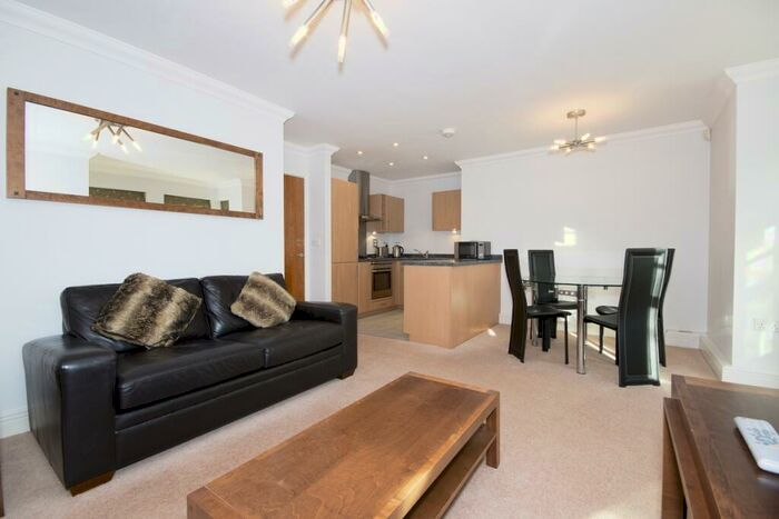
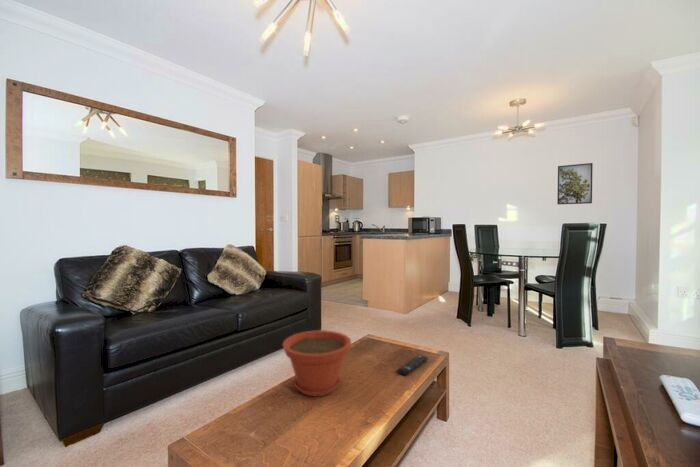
+ remote control [396,354,429,376]
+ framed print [556,162,594,205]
+ plant pot [282,329,352,397]
